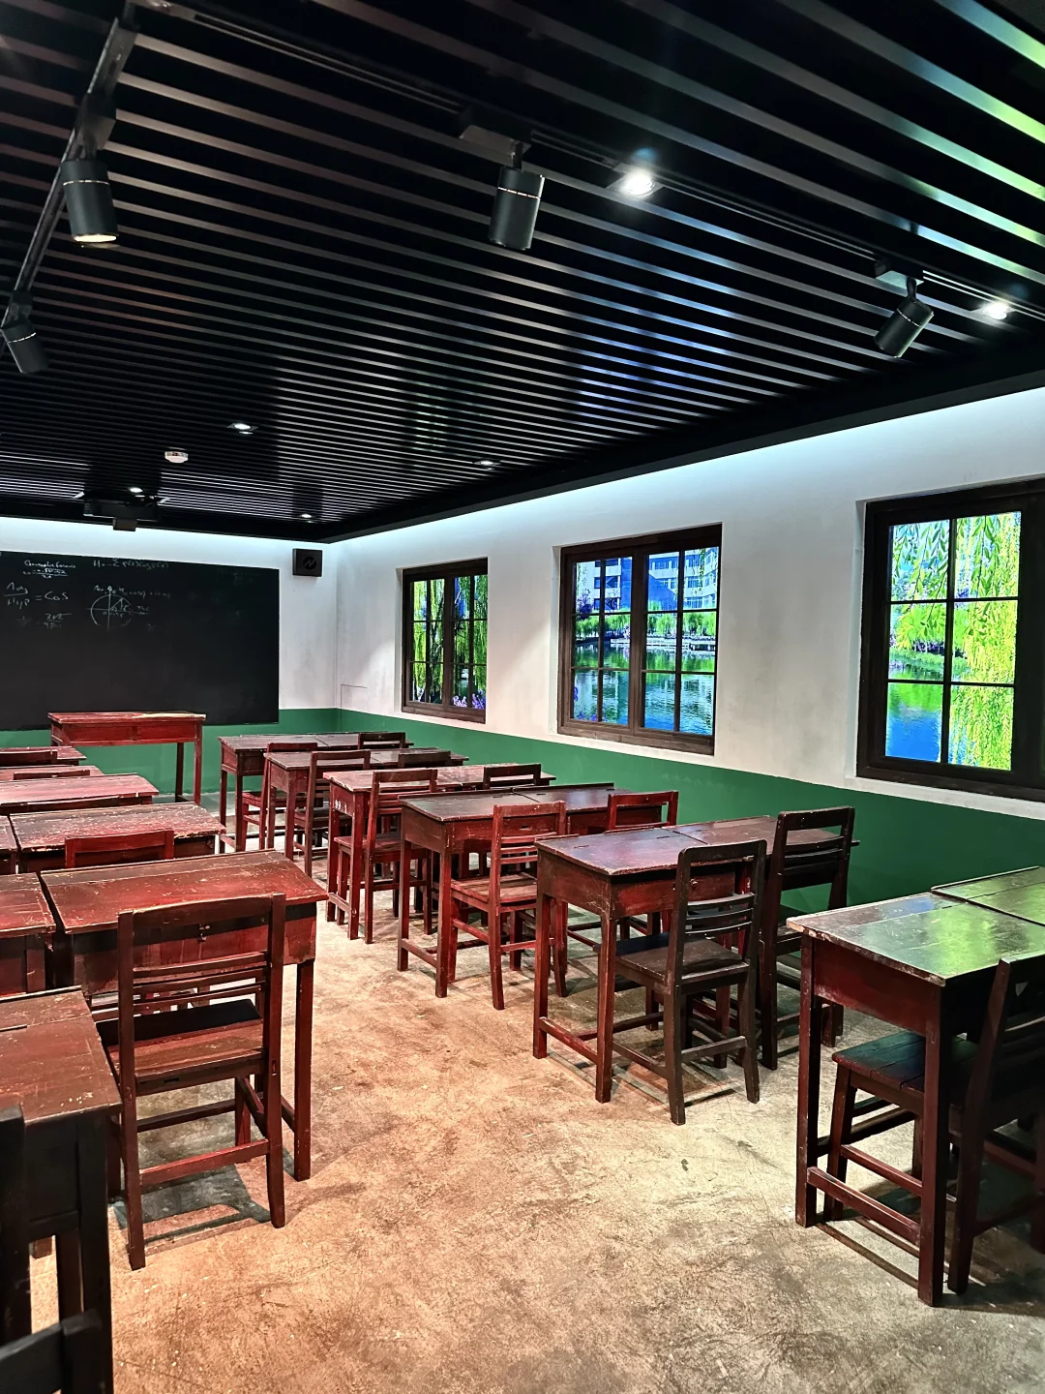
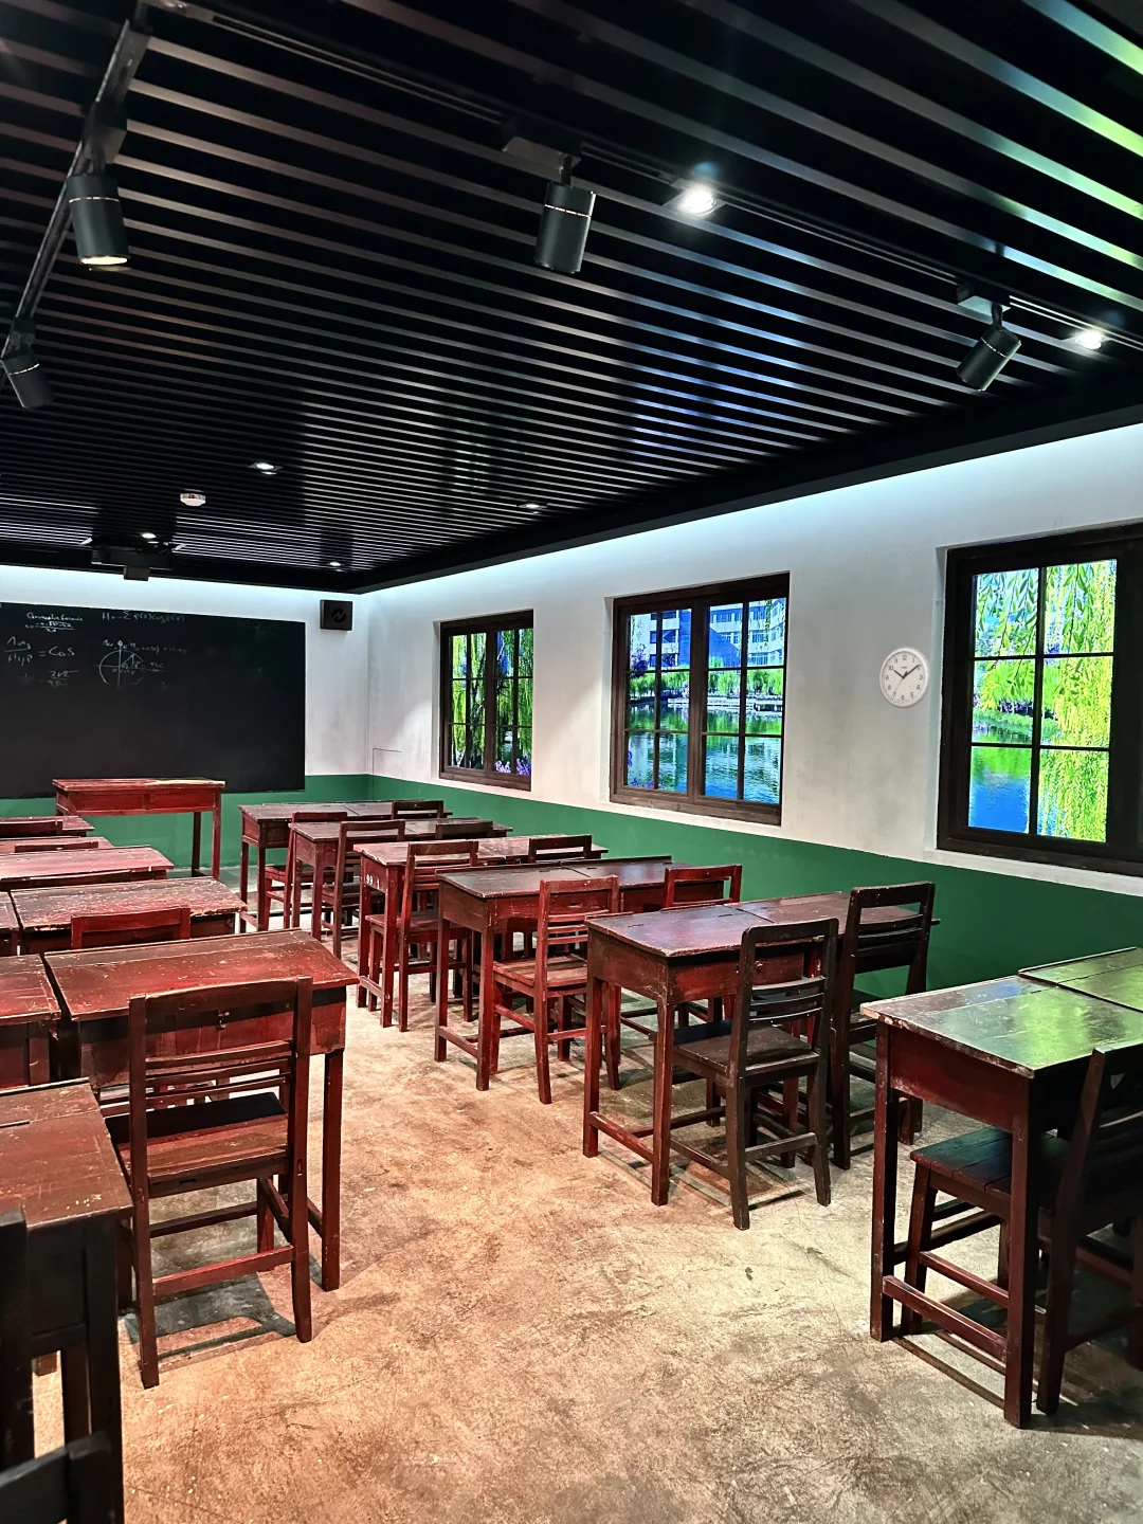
+ wall clock [879,646,933,710]
